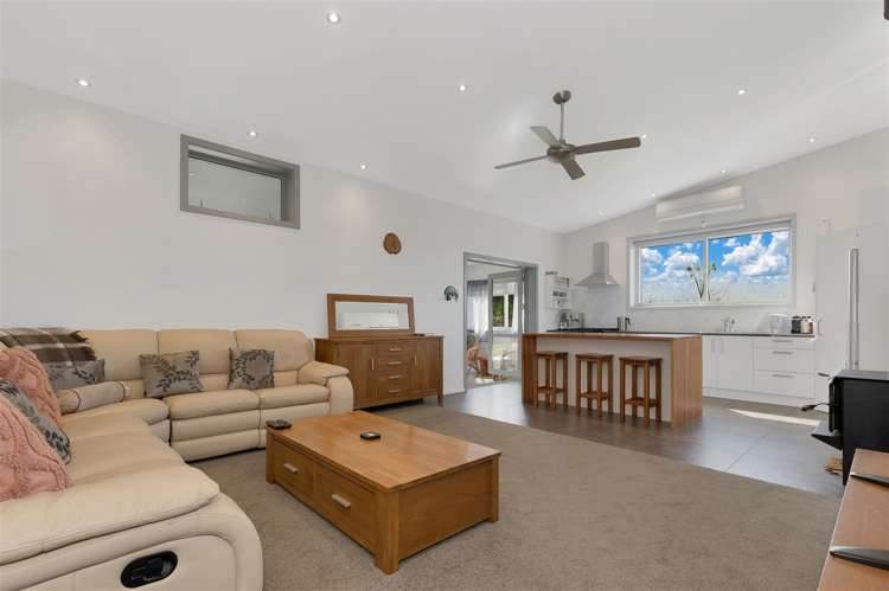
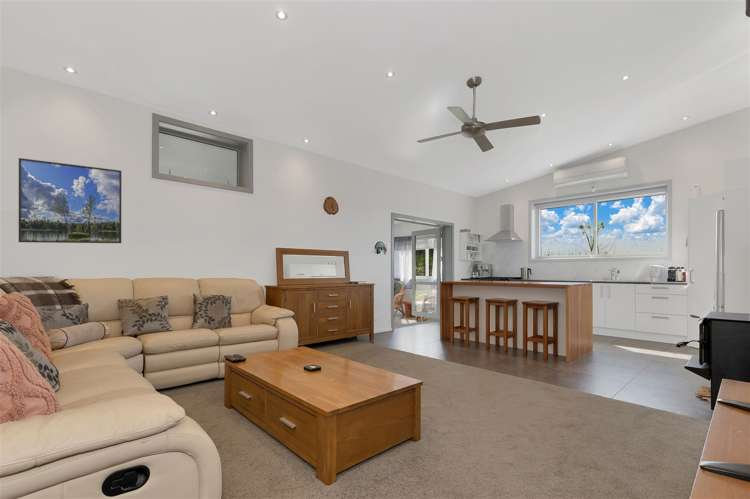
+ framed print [18,157,122,244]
